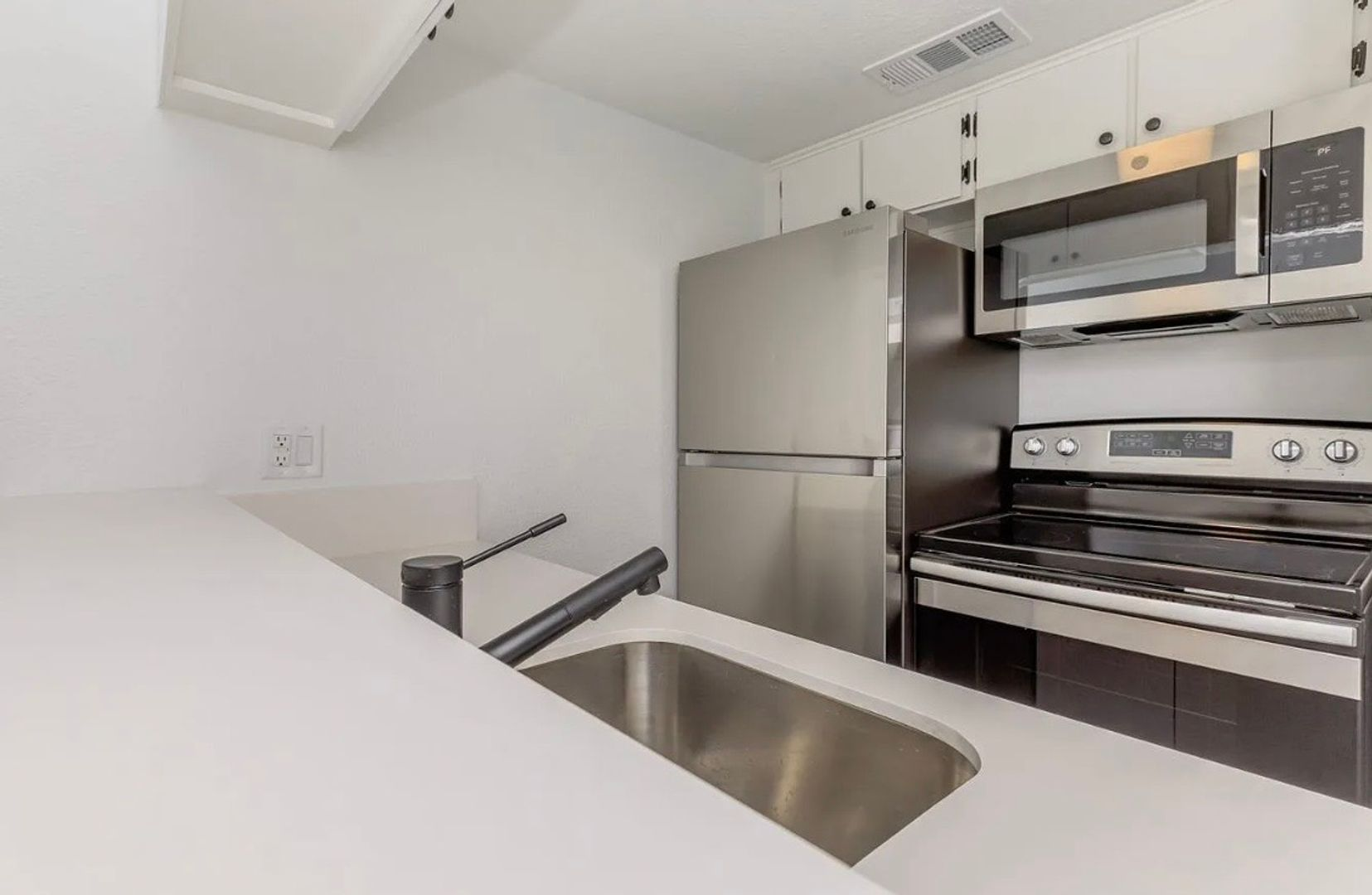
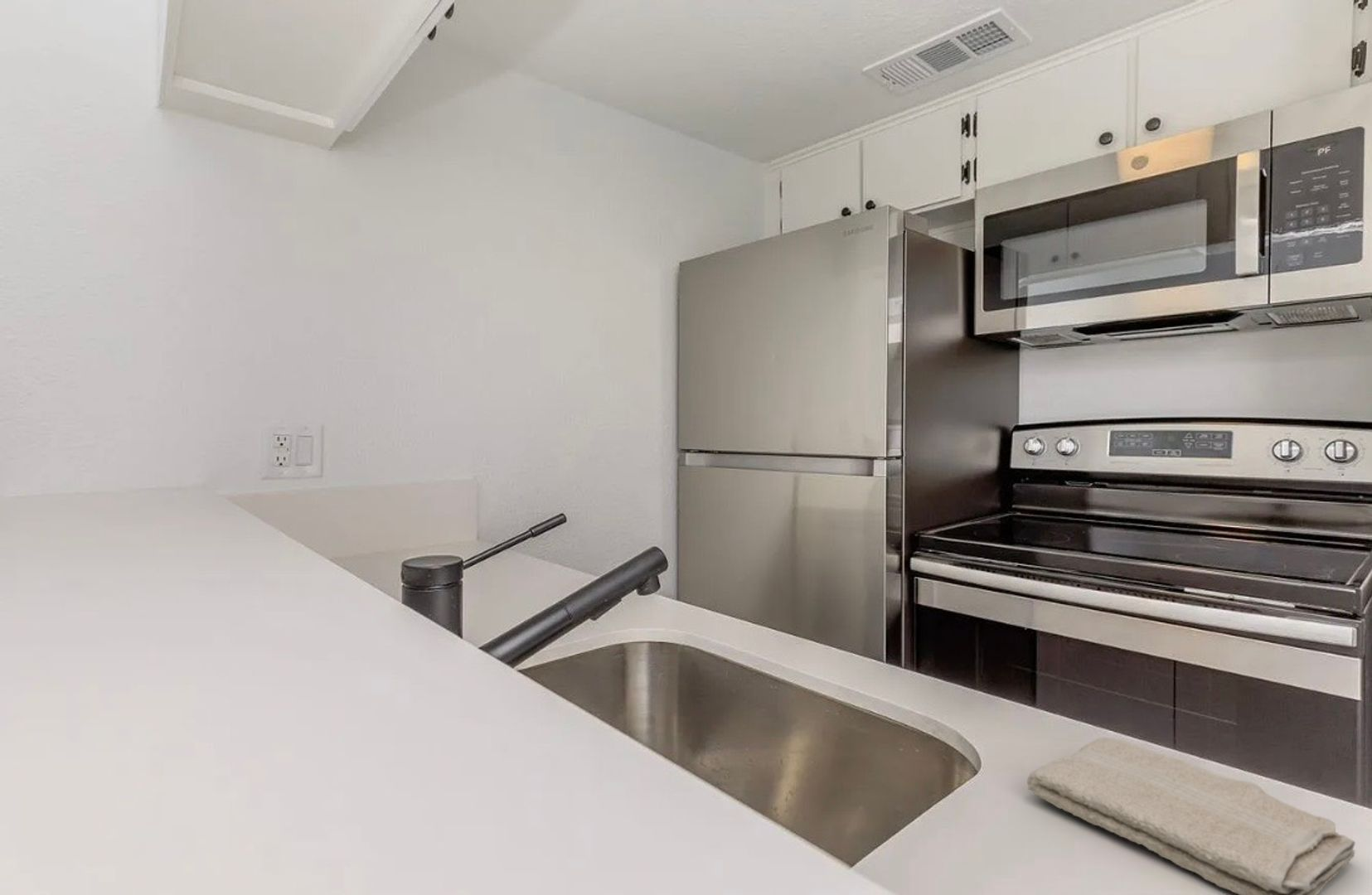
+ washcloth [1026,737,1356,895]
